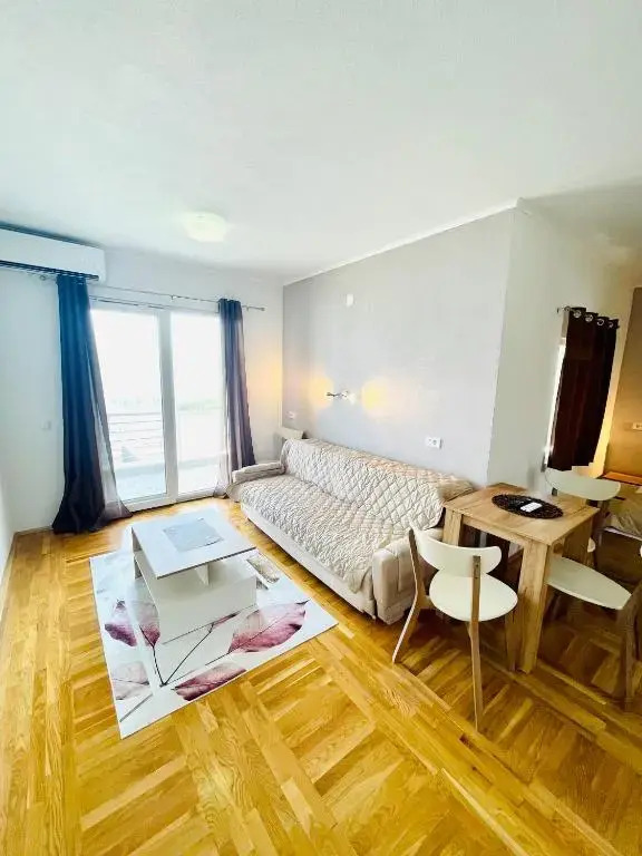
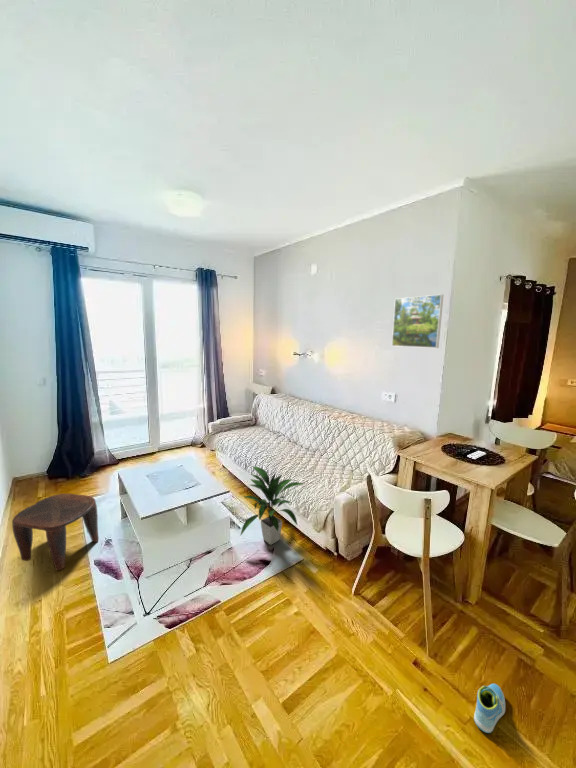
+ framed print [391,293,444,349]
+ indoor plant [239,465,305,546]
+ stool [11,493,100,572]
+ sneaker [473,683,506,734]
